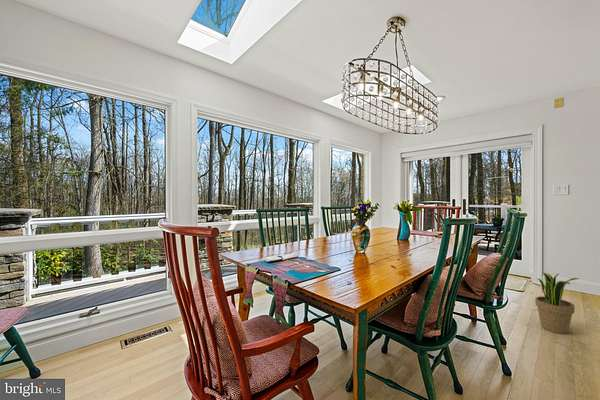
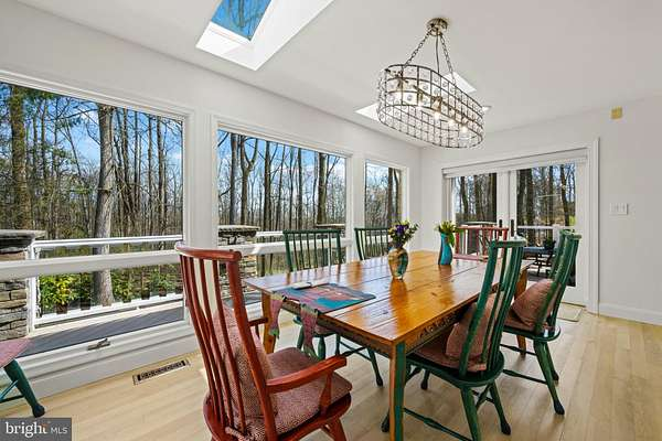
- potted plant [534,272,580,335]
